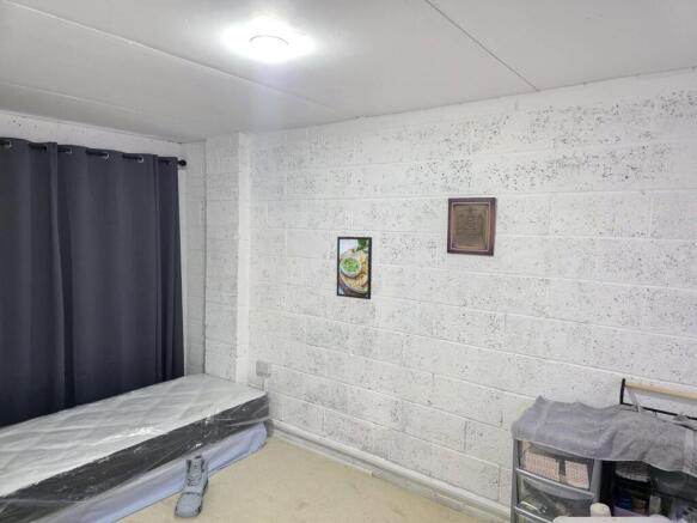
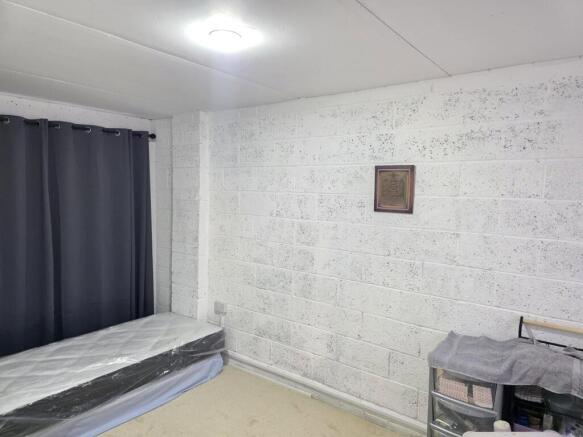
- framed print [336,236,373,300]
- sneaker [173,451,210,519]
